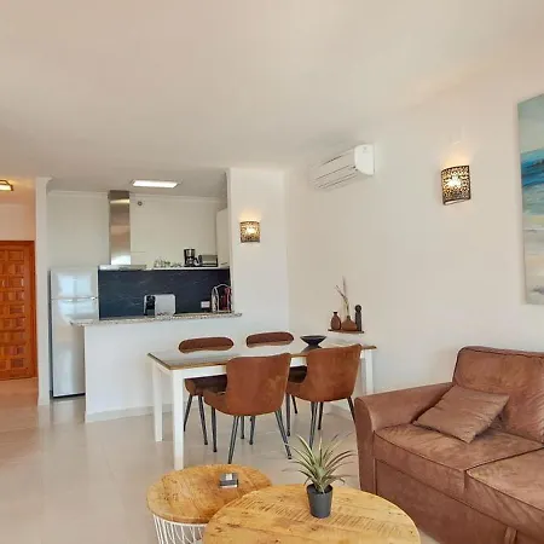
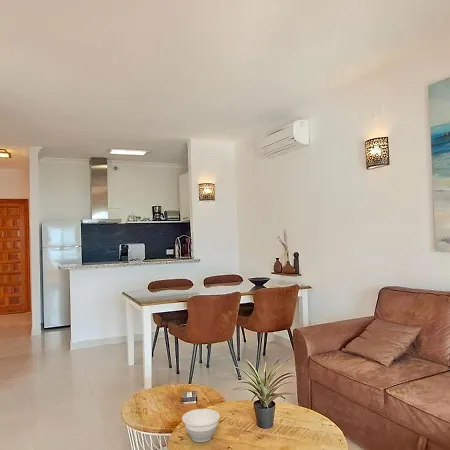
+ bowl [181,408,221,443]
